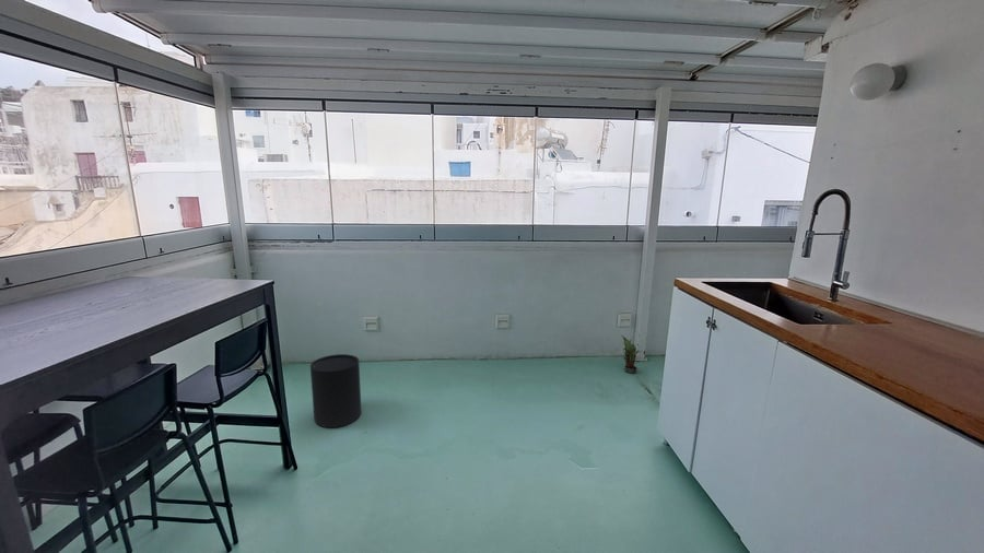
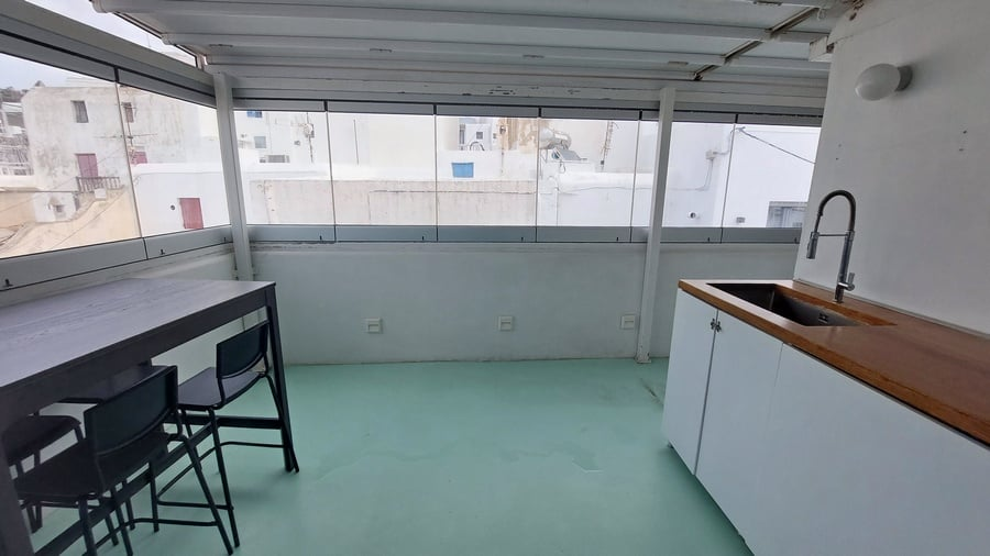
- trash can [309,353,363,428]
- potted plant [620,333,643,374]
